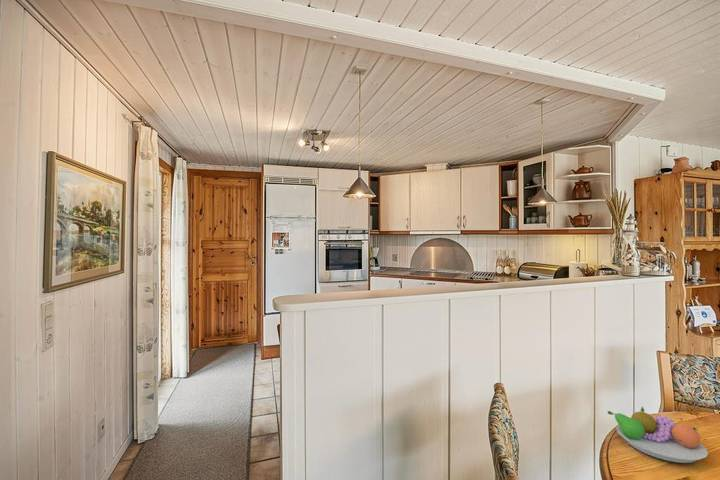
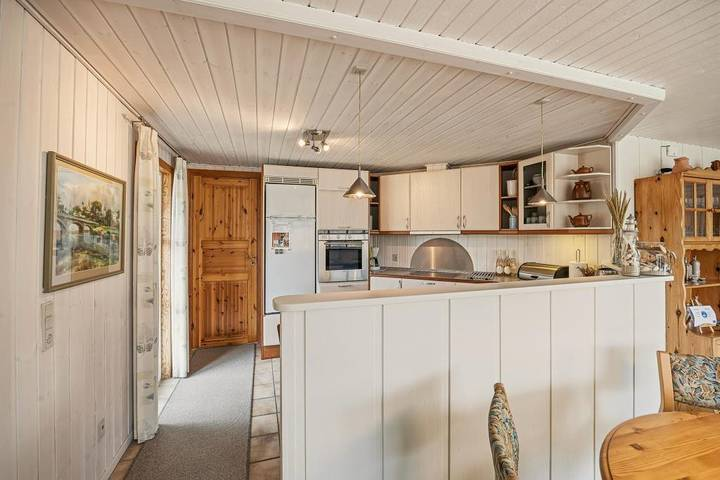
- fruit bowl [607,406,709,464]
